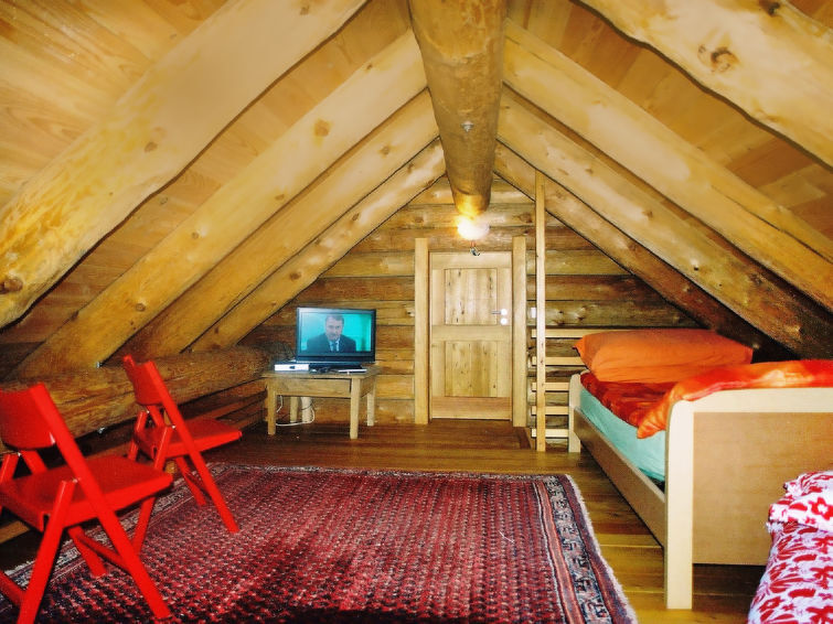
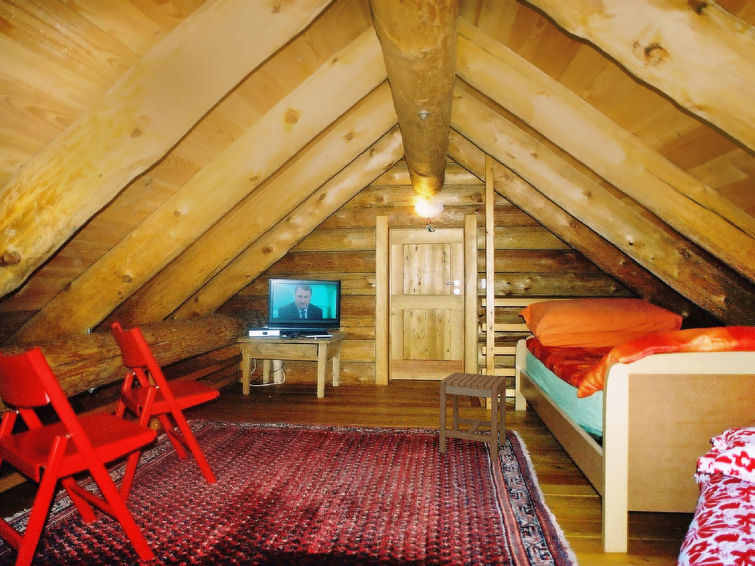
+ stool [439,371,507,463]
